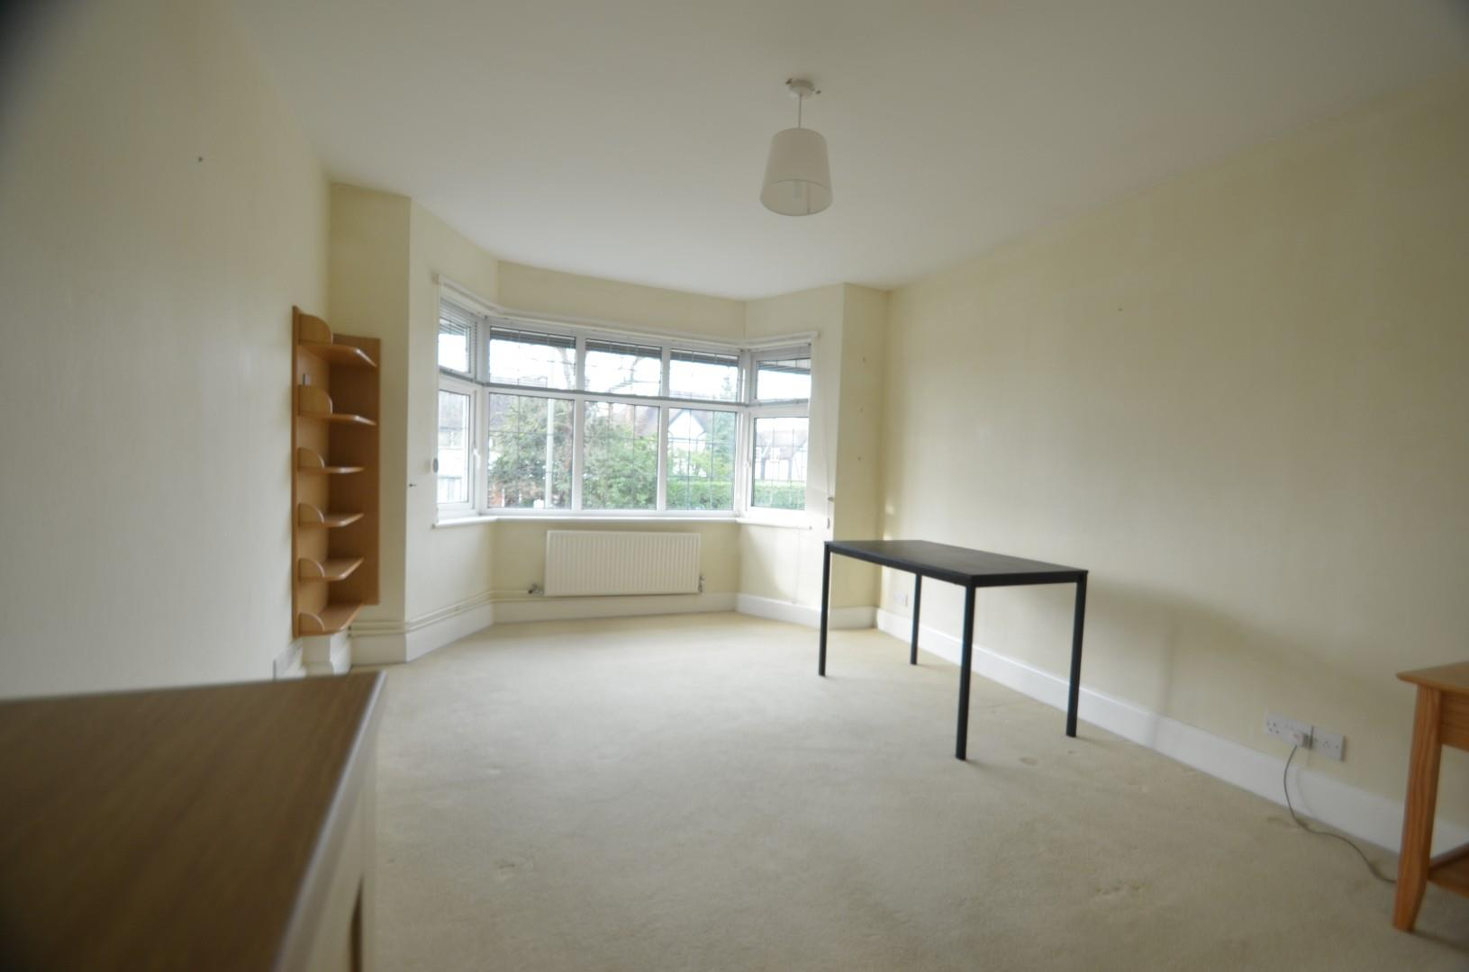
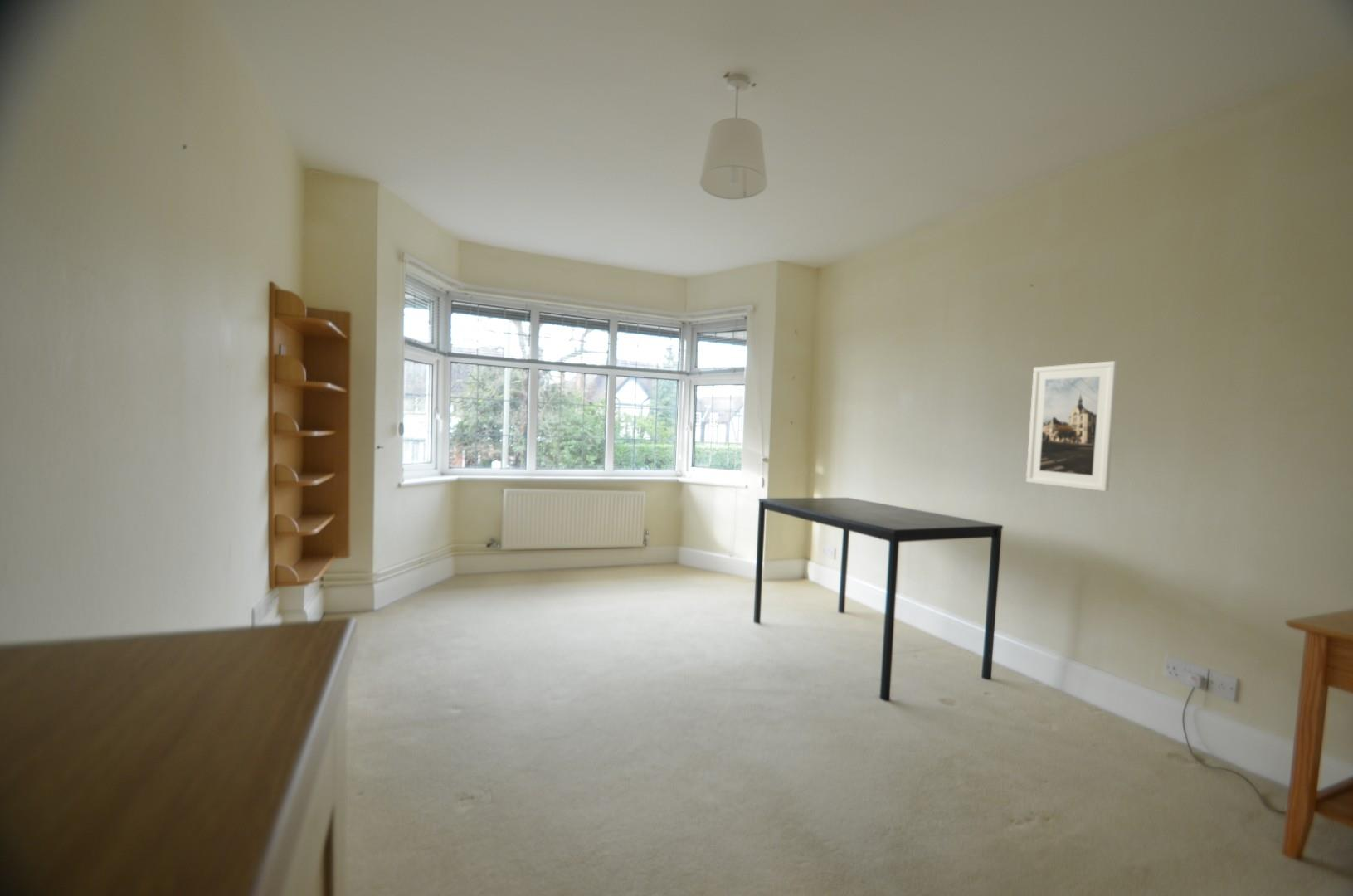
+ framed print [1025,360,1118,492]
